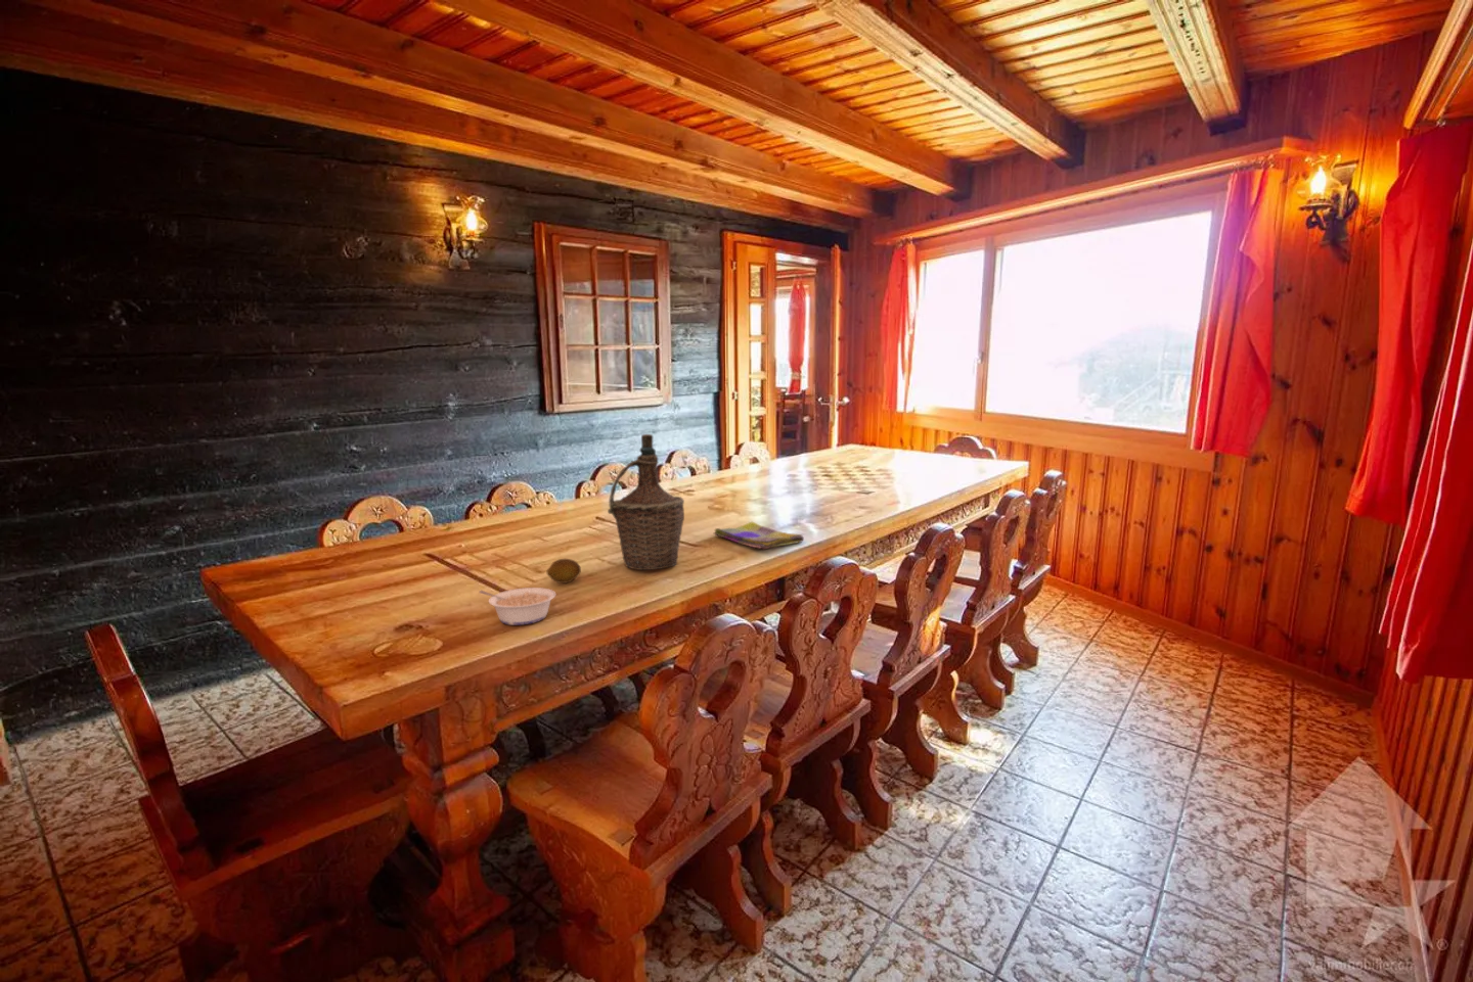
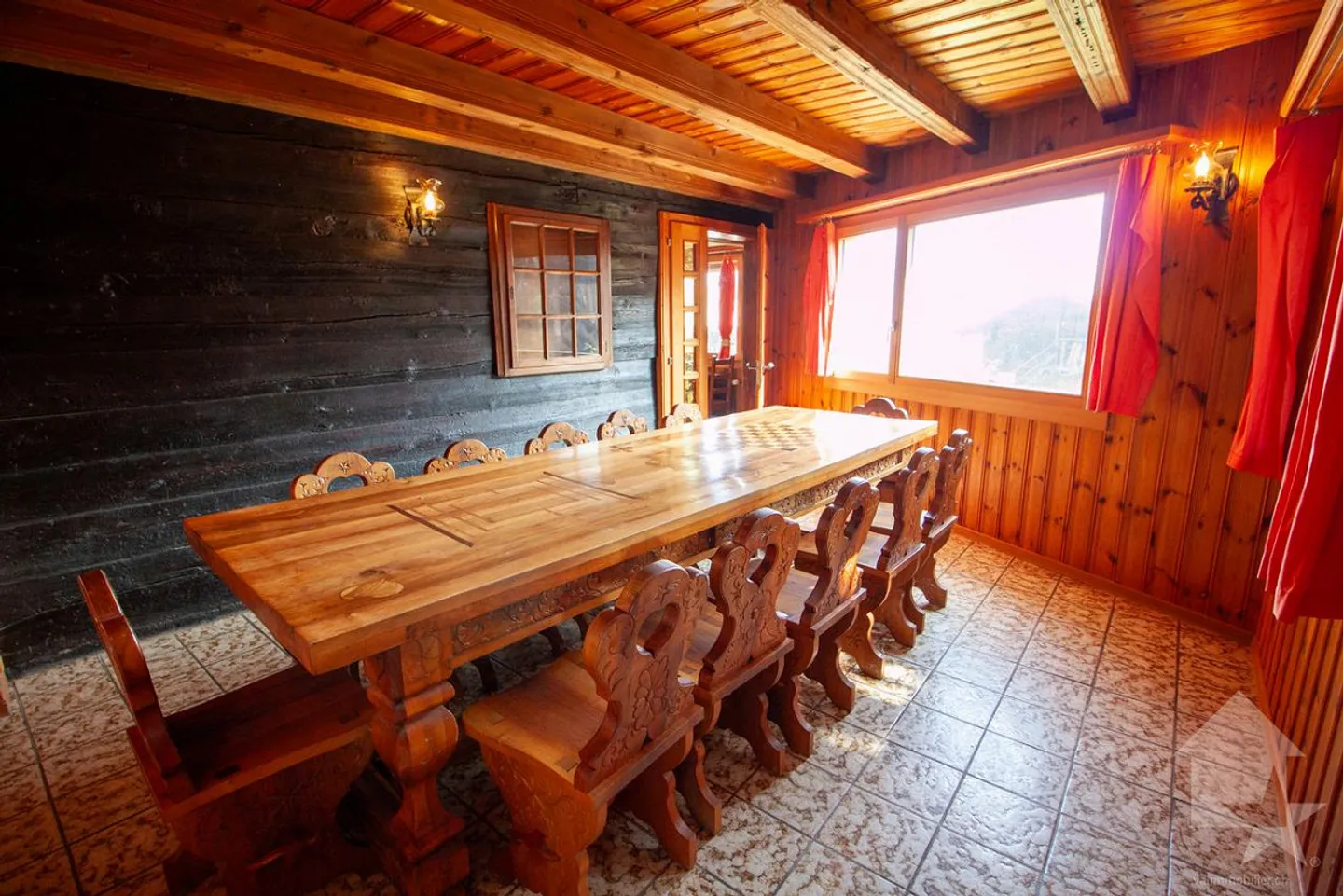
- dish towel [713,522,805,550]
- bottle [607,433,685,571]
- fruit [546,558,582,584]
- legume [478,586,556,627]
